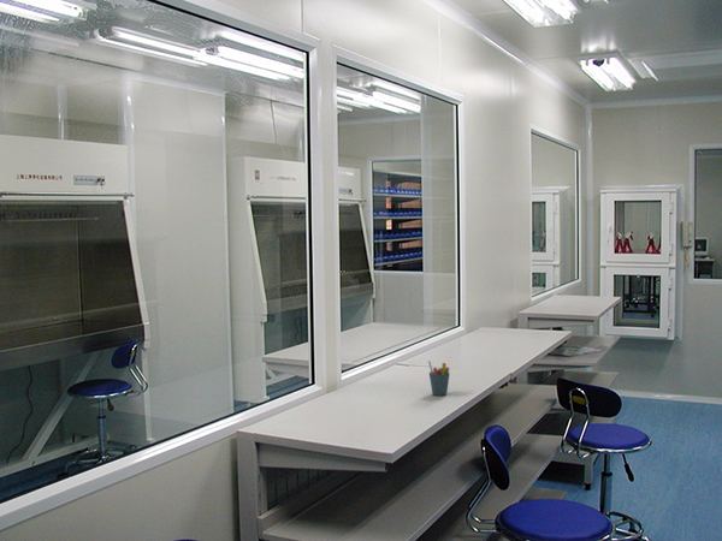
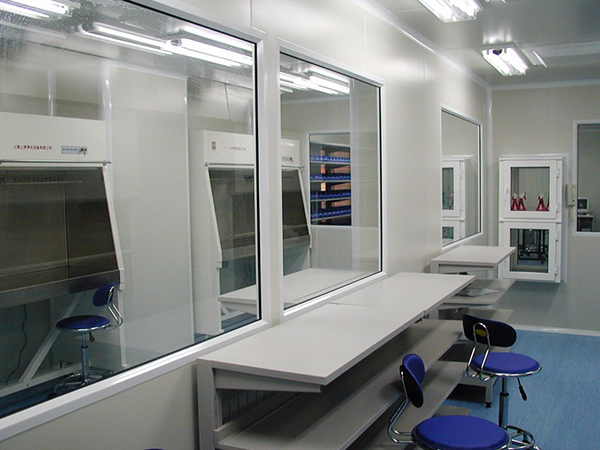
- pen holder [427,359,451,397]
